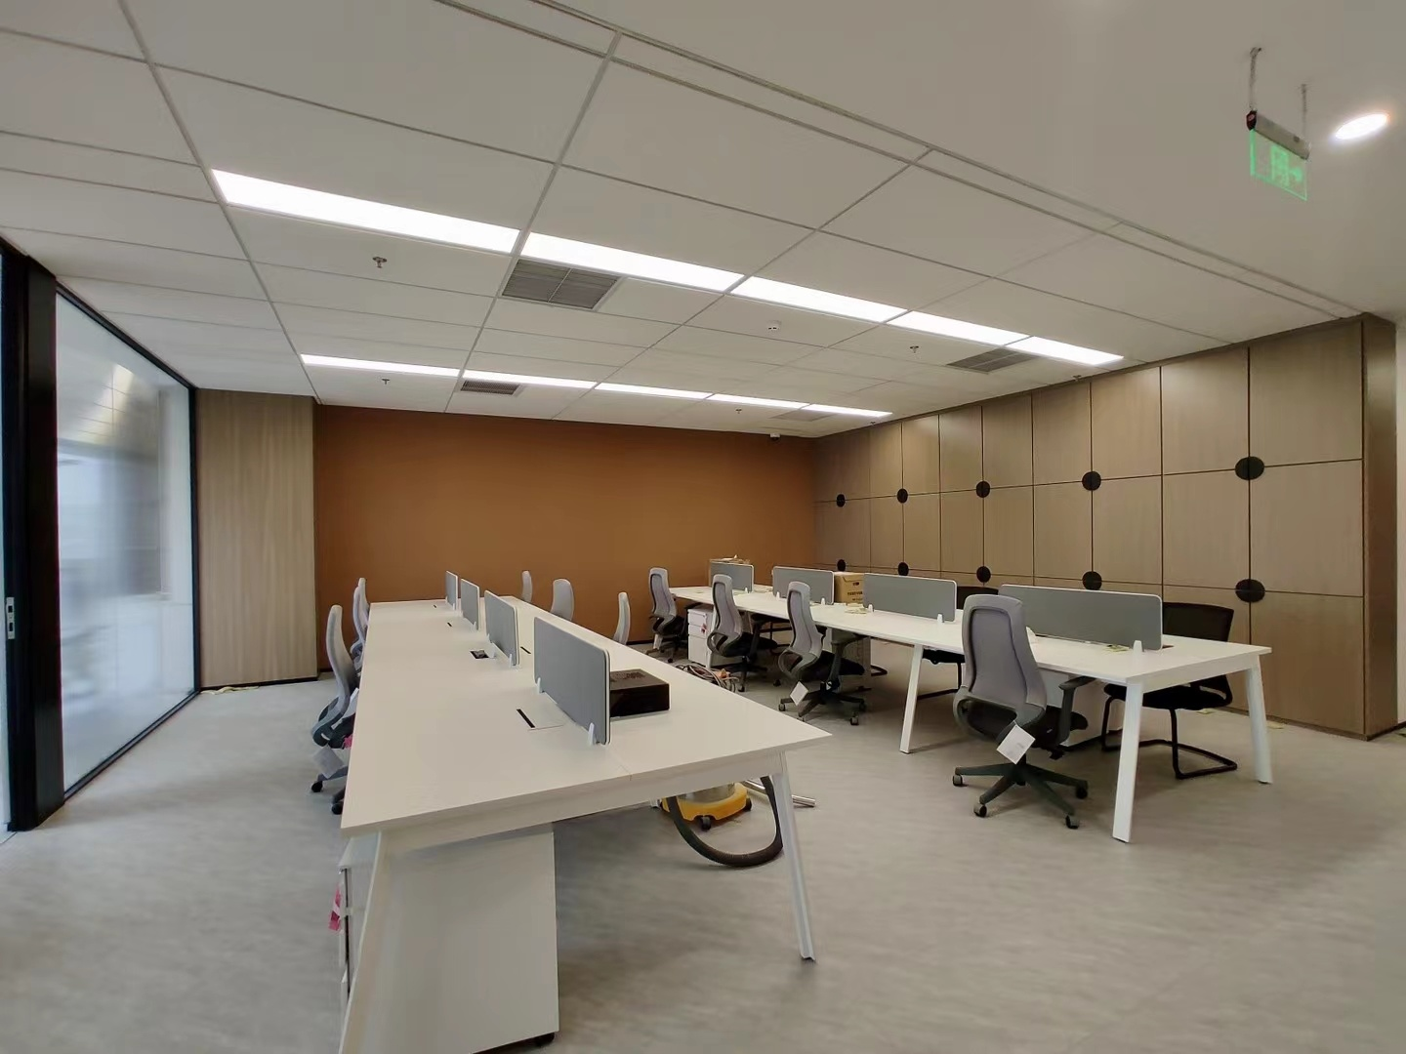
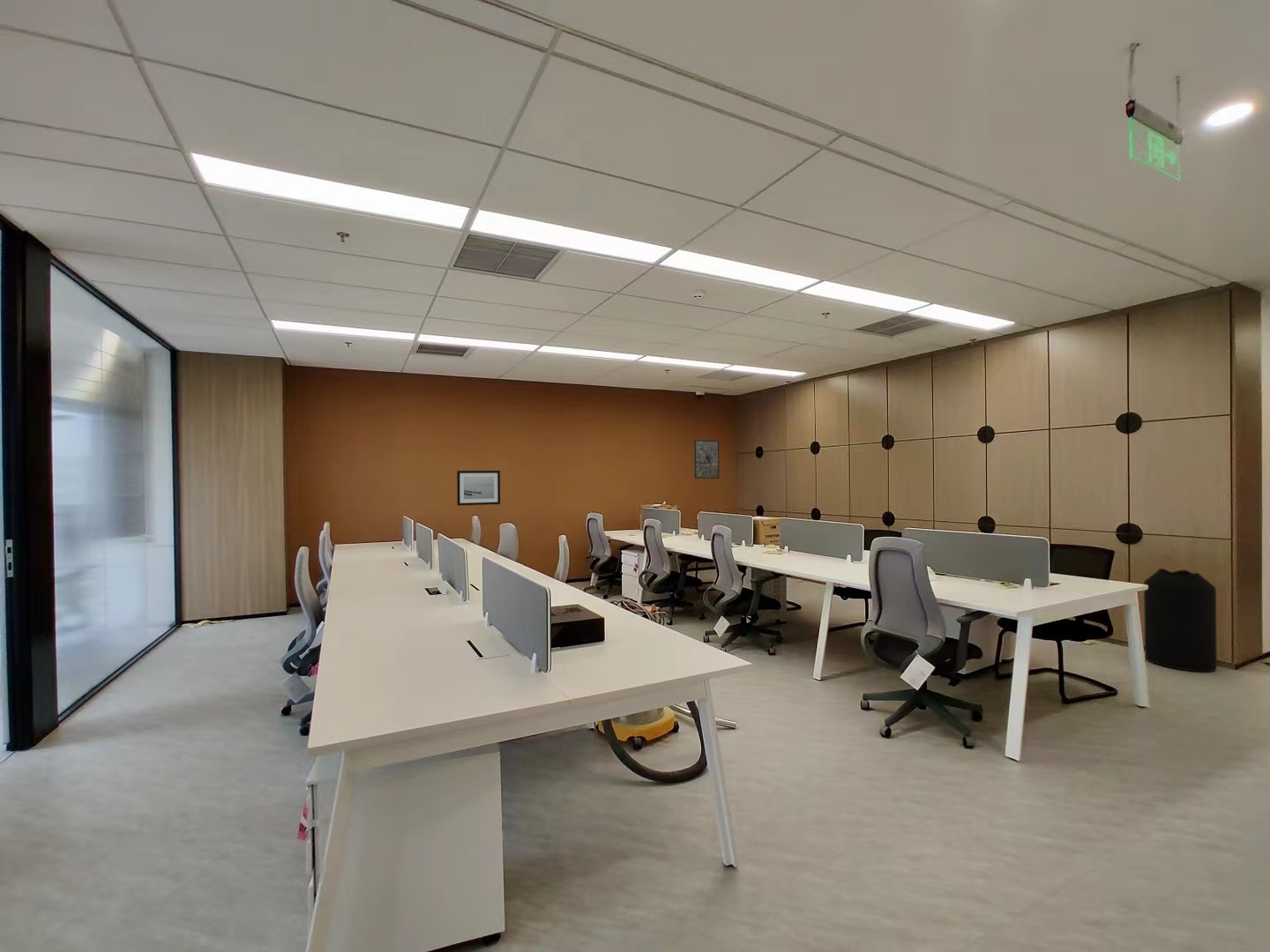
+ trash can [1143,568,1218,673]
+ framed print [693,439,720,480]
+ wall art [456,470,501,506]
